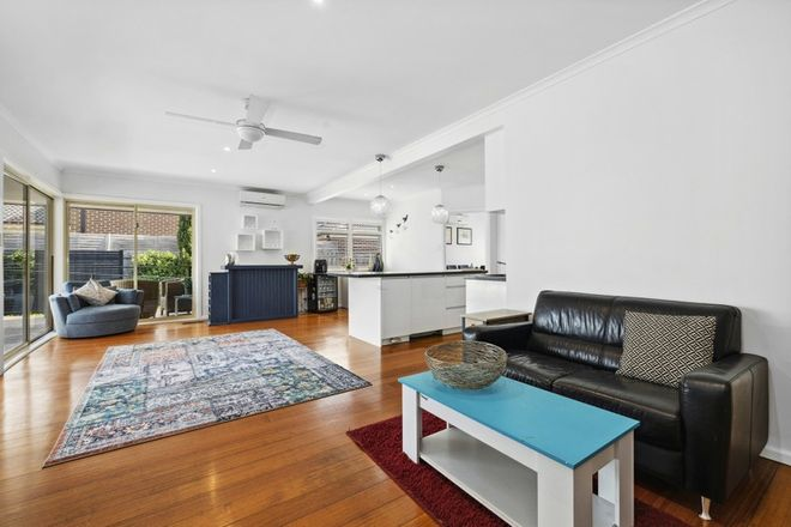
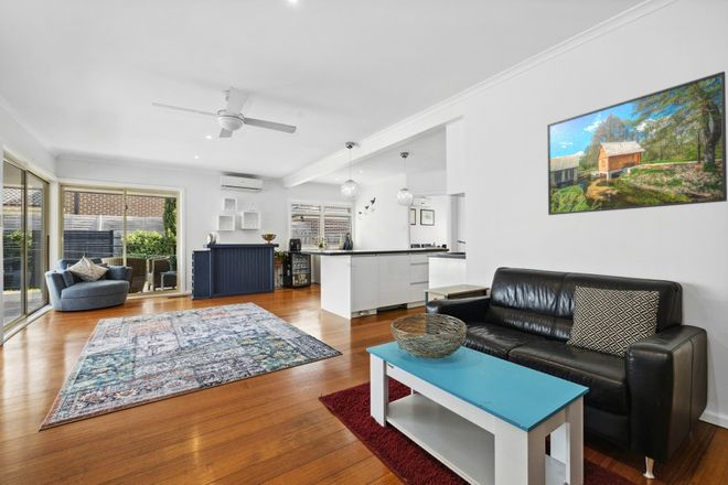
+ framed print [546,71,728,216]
